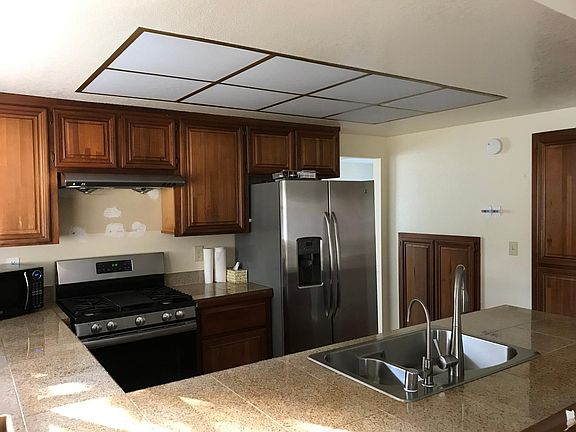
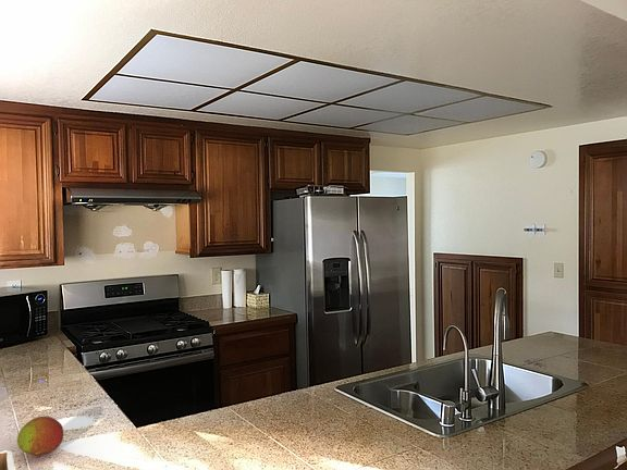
+ fruit [16,416,64,457]
